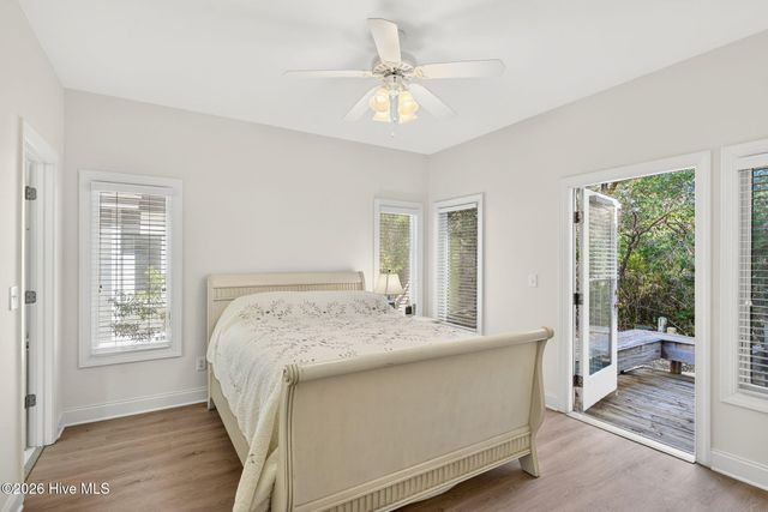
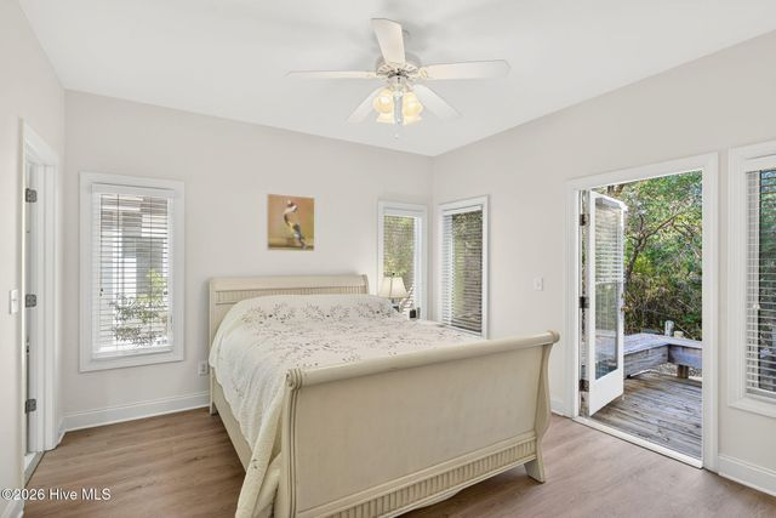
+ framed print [266,193,316,252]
